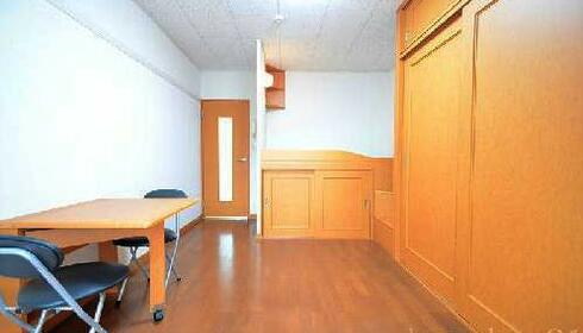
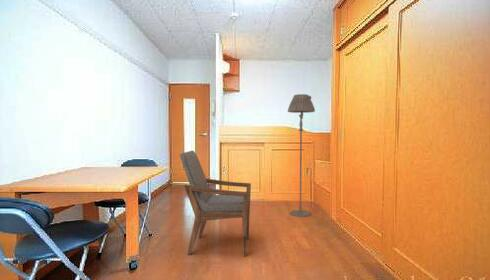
+ floor lamp [287,93,316,218]
+ armchair [179,150,252,258]
